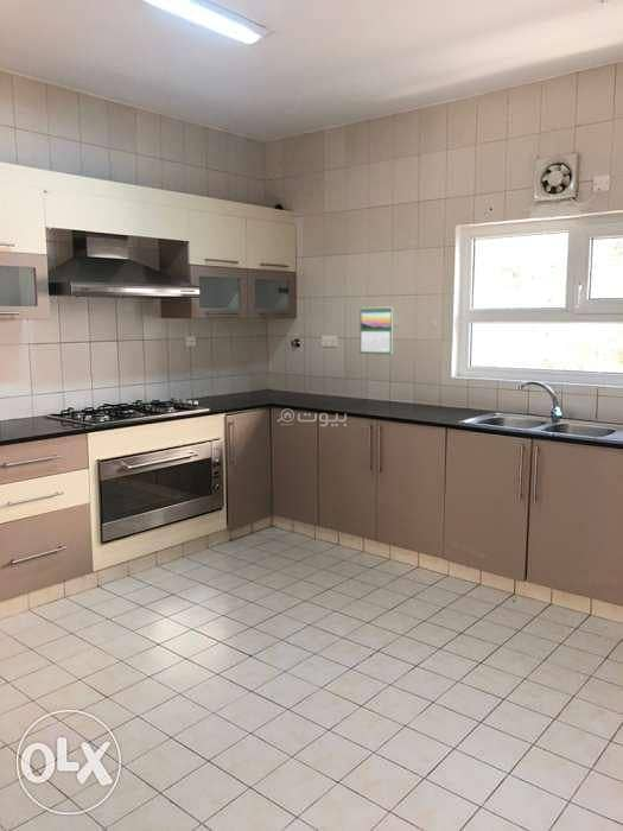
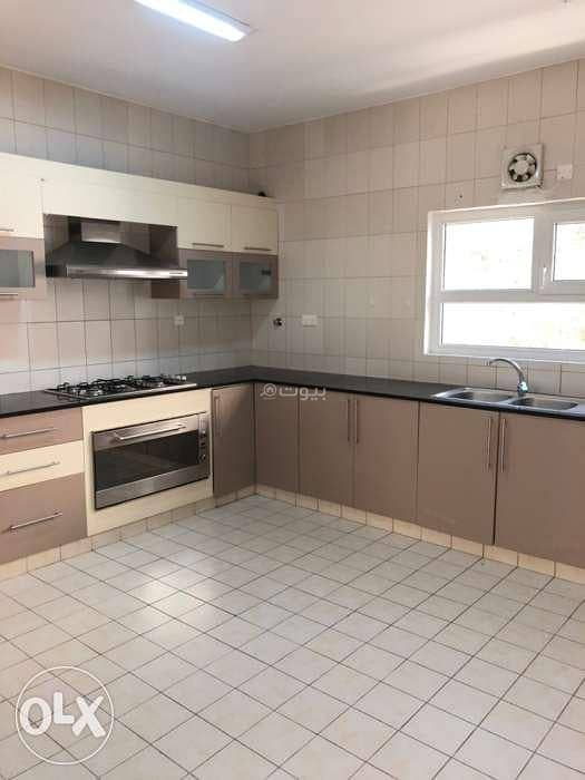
- calendar [358,305,394,356]
